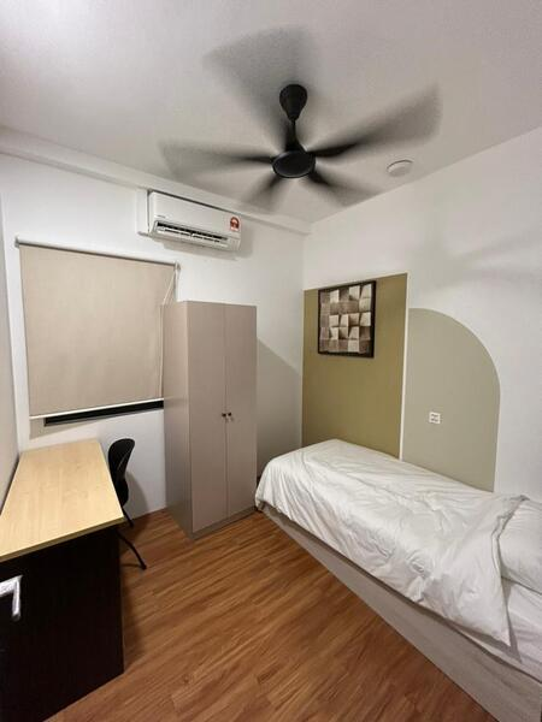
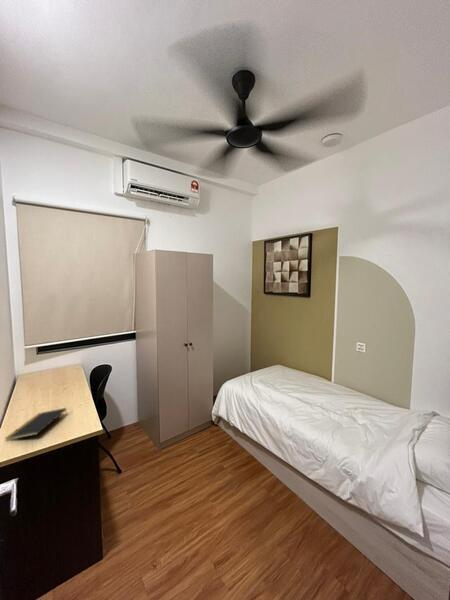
+ notepad [4,407,68,442]
